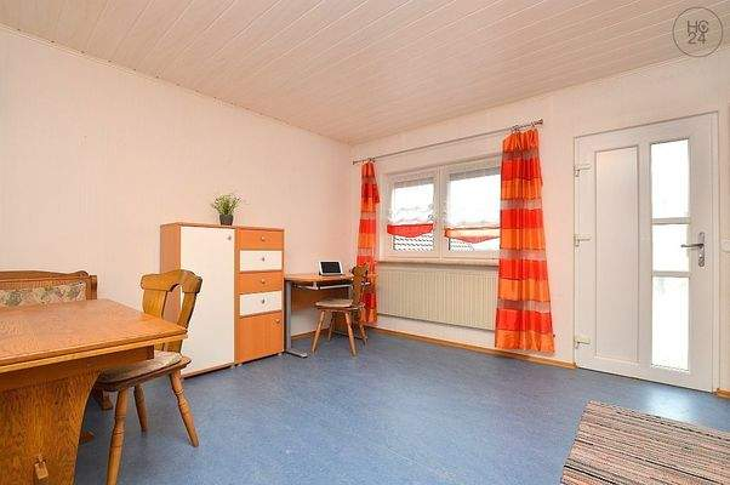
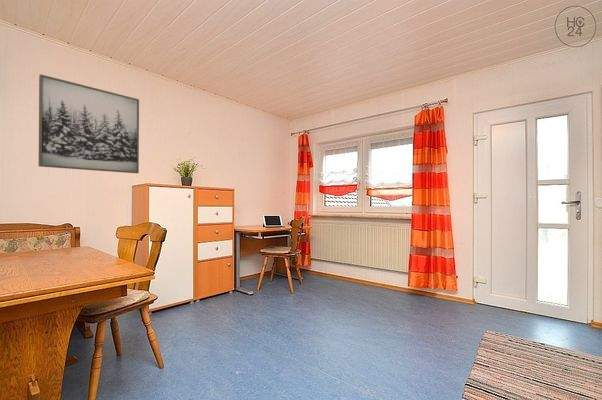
+ wall art [38,73,140,174]
